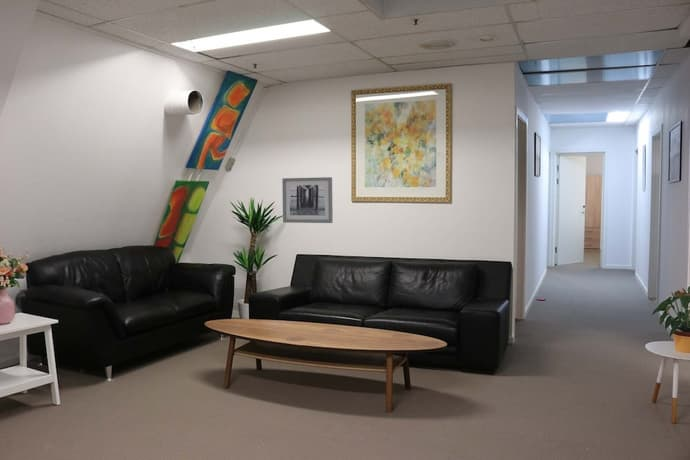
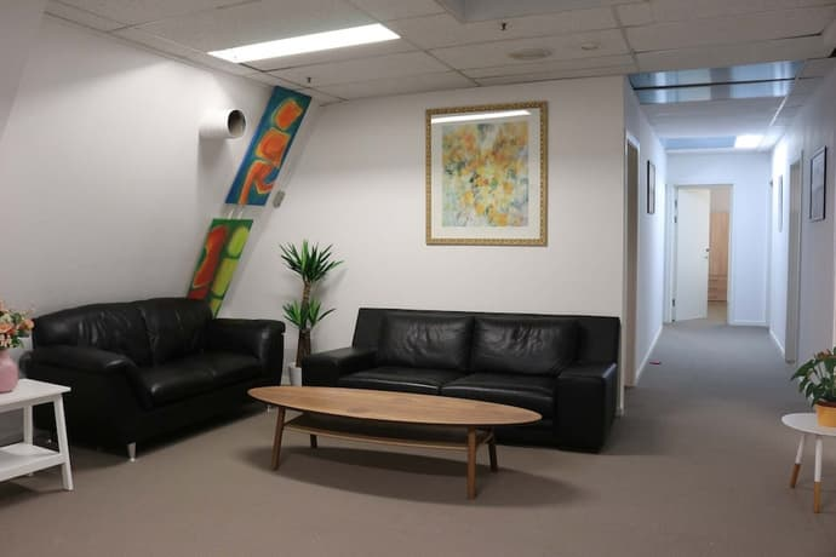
- wall art [281,176,334,224]
